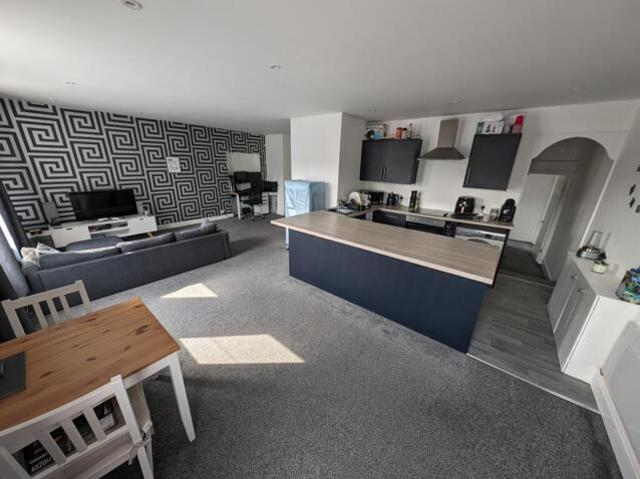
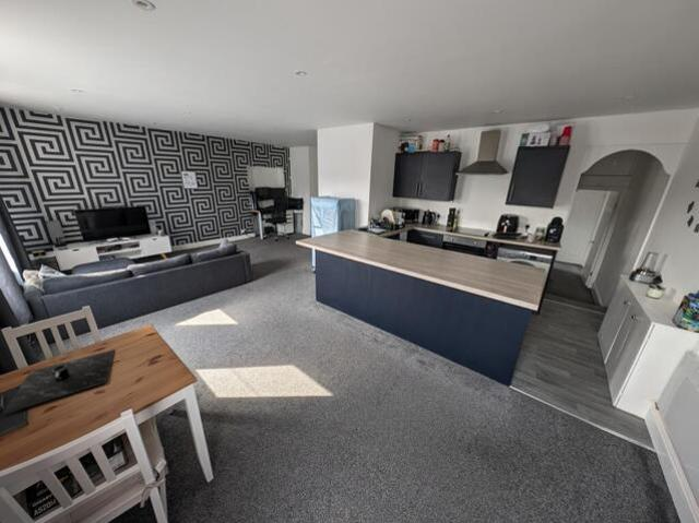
+ placemat [0,348,116,416]
